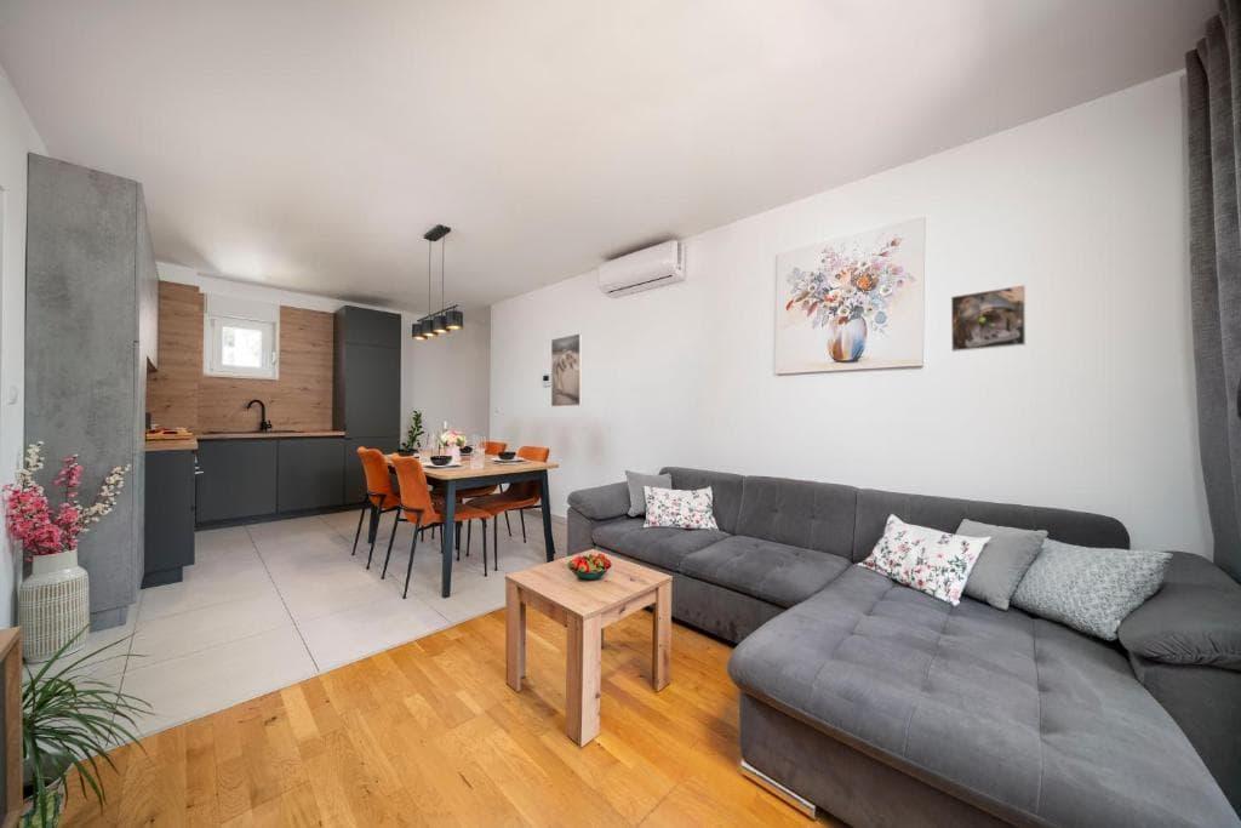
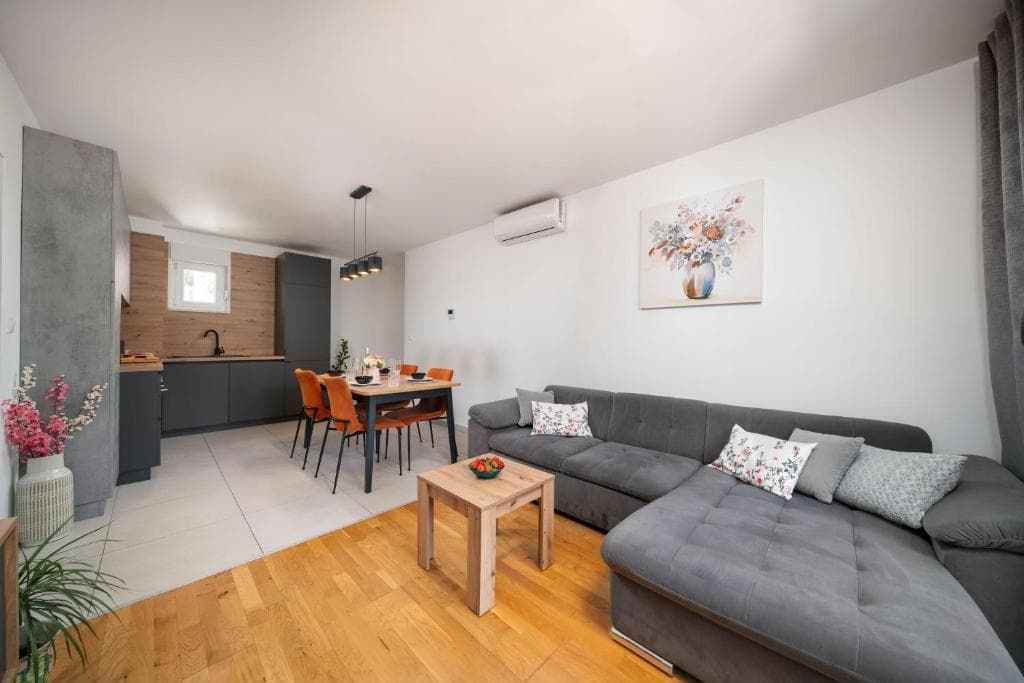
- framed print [550,332,583,407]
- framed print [950,284,1026,353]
